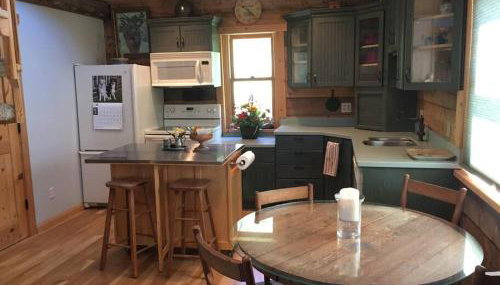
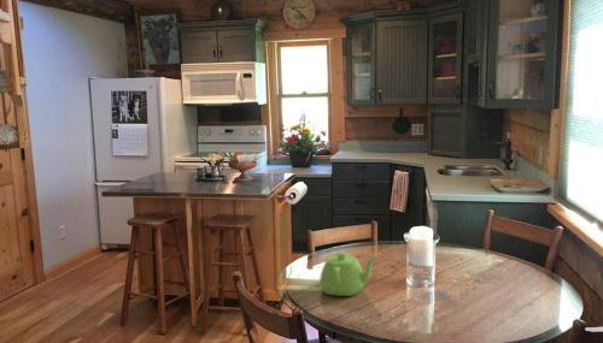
+ teapot [318,252,379,297]
